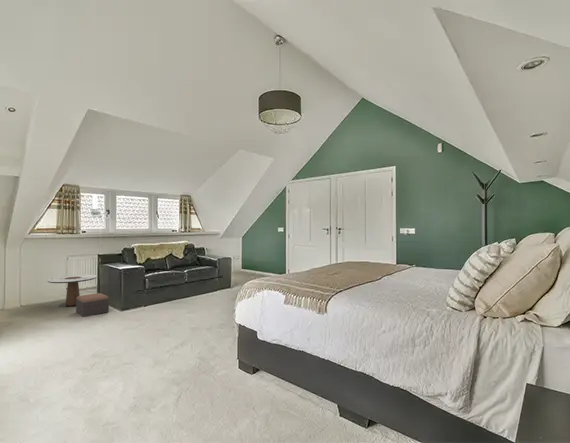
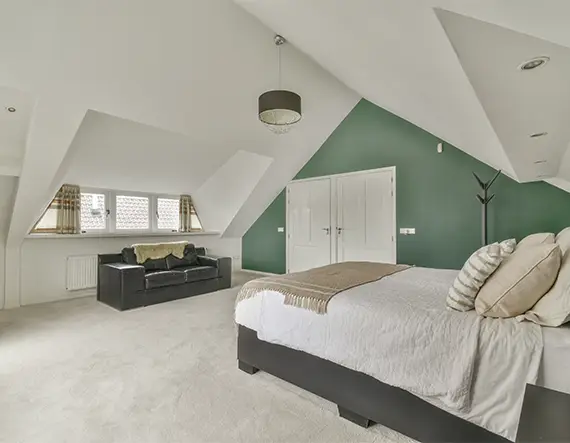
- footstool [75,292,110,318]
- side table [46,274,98,308]
